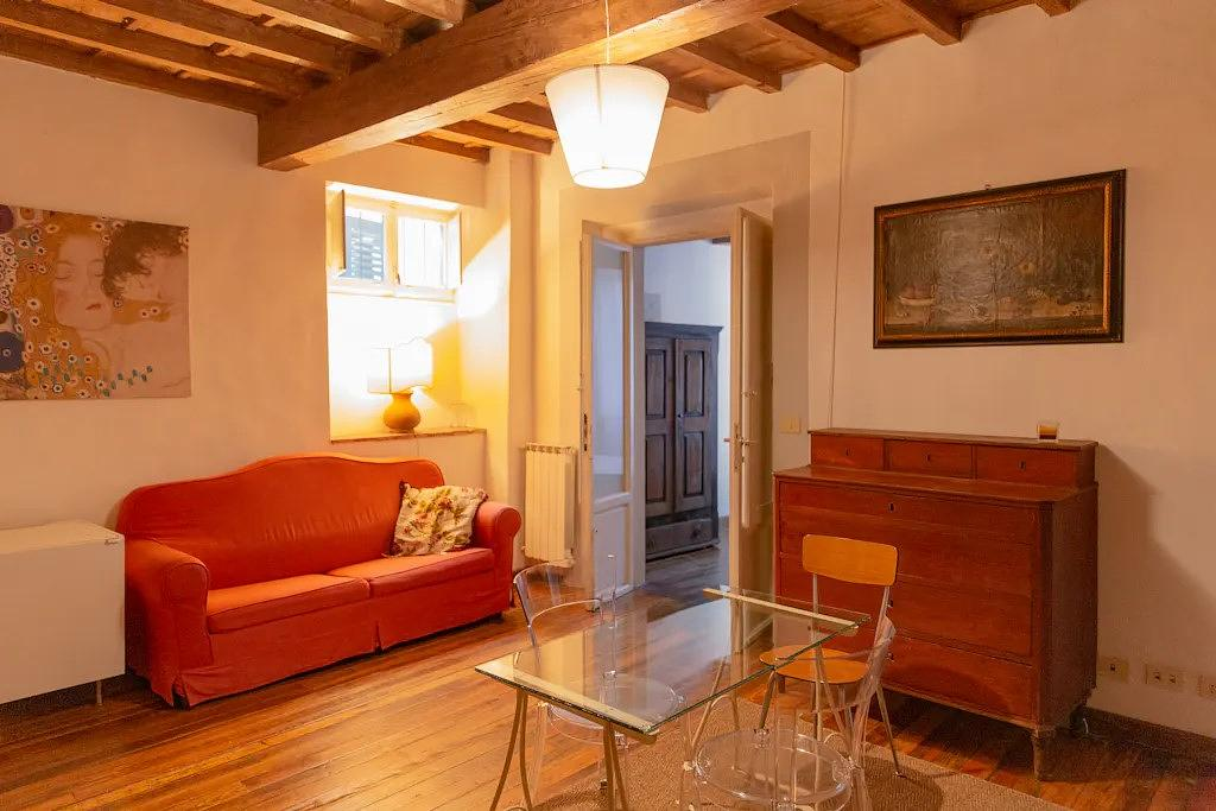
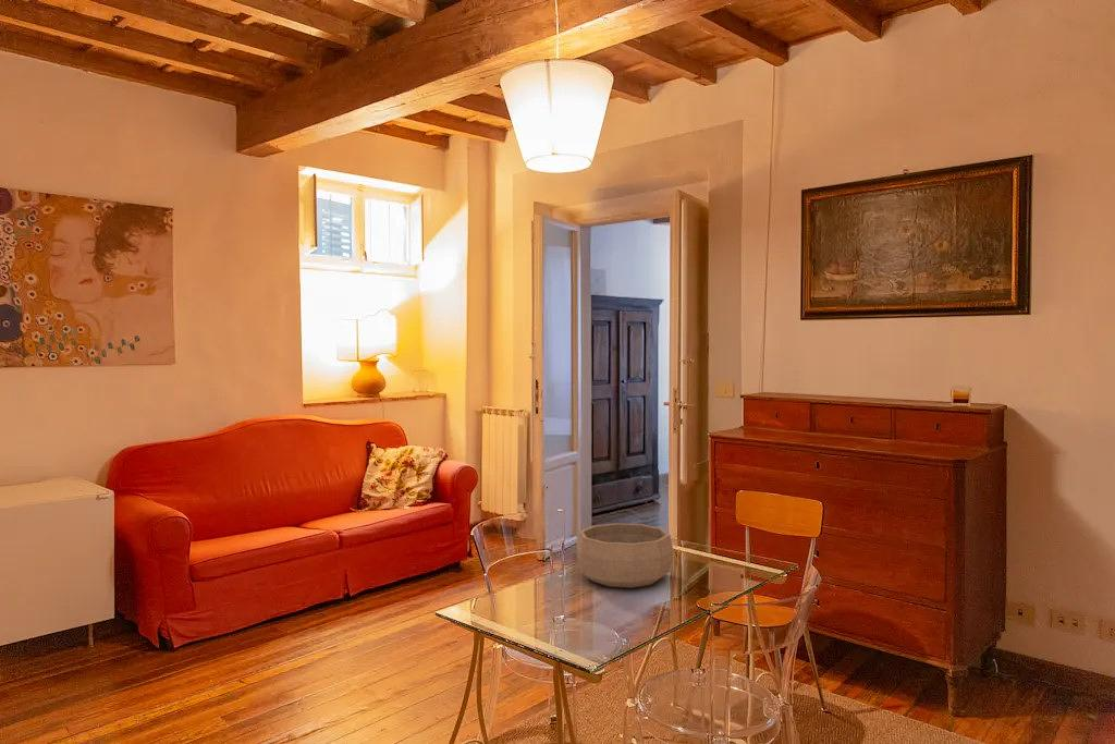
+ decorative bowl [575,522,675,589]
